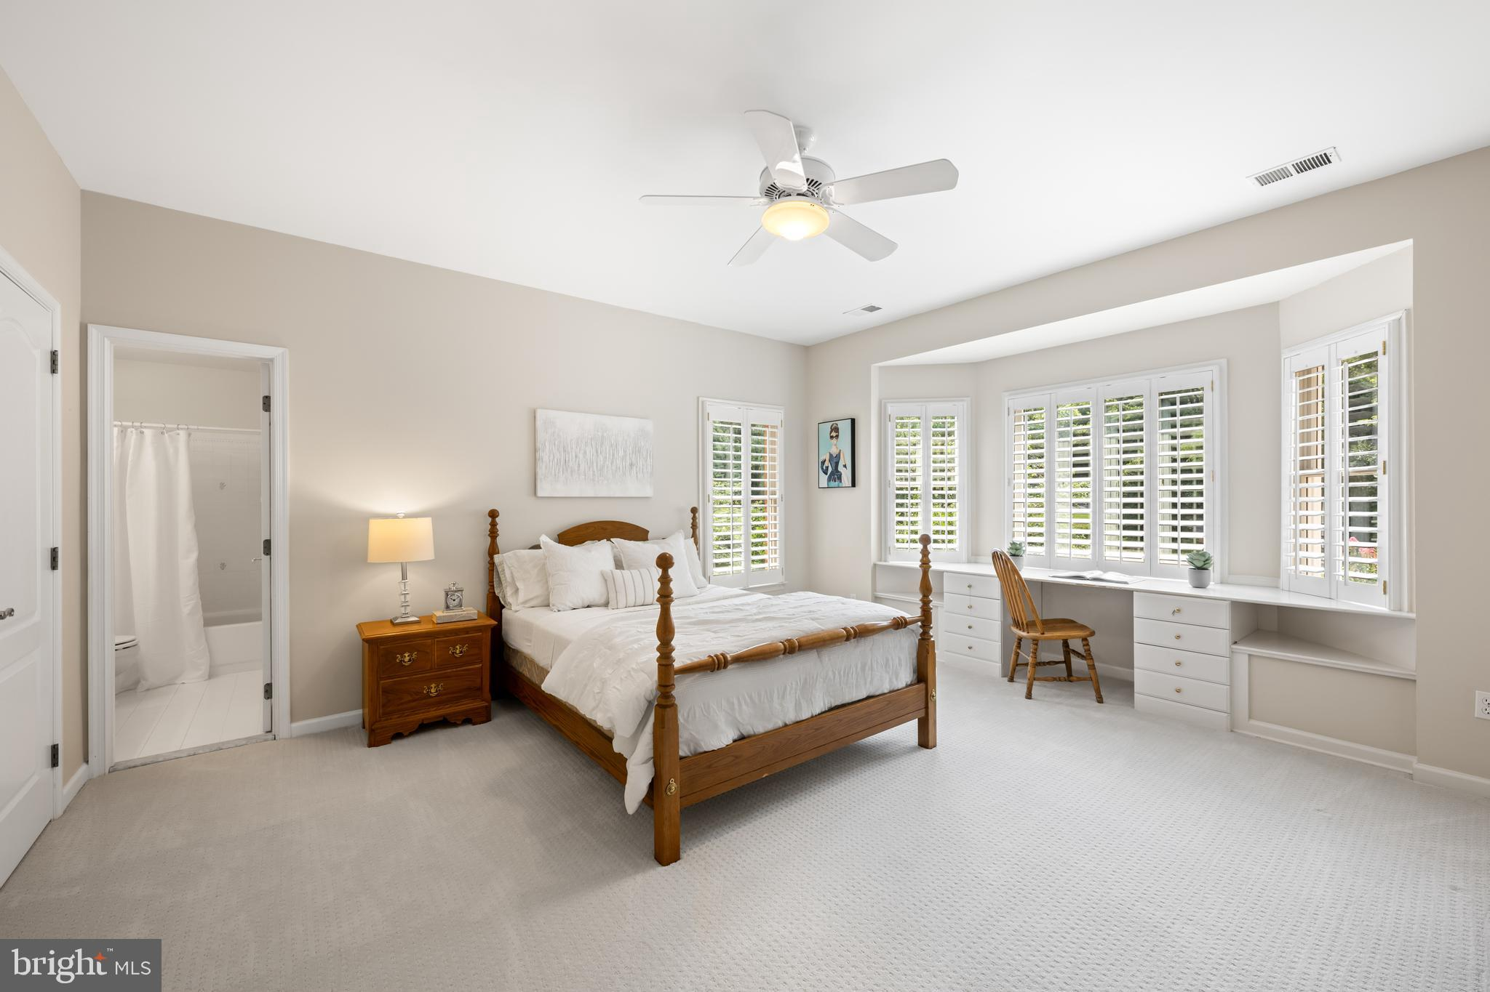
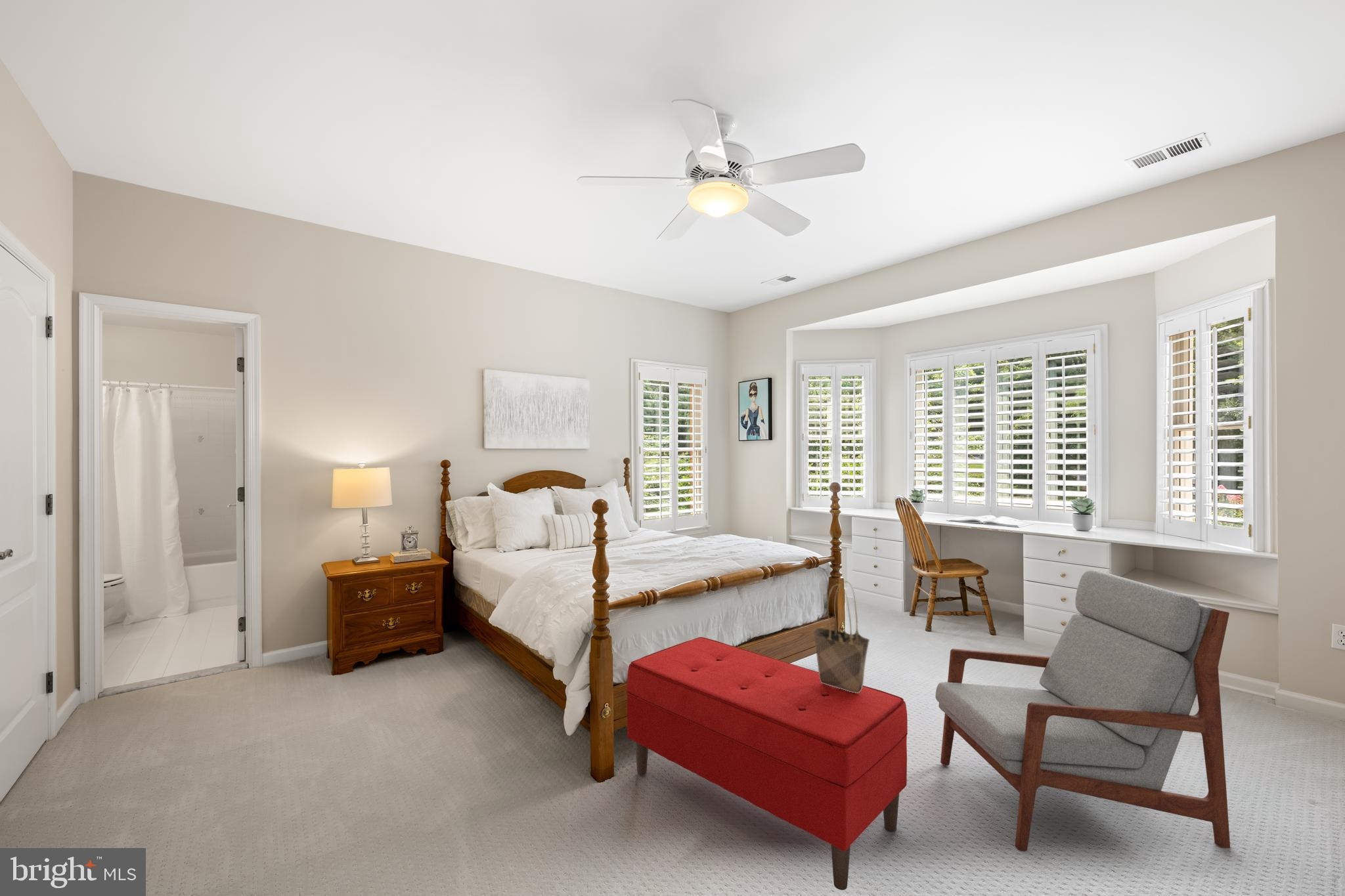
+ bench [626,636,908,891]
+ armchair [935,569,1231,852]
+ tote bag [813,580,870,693]
